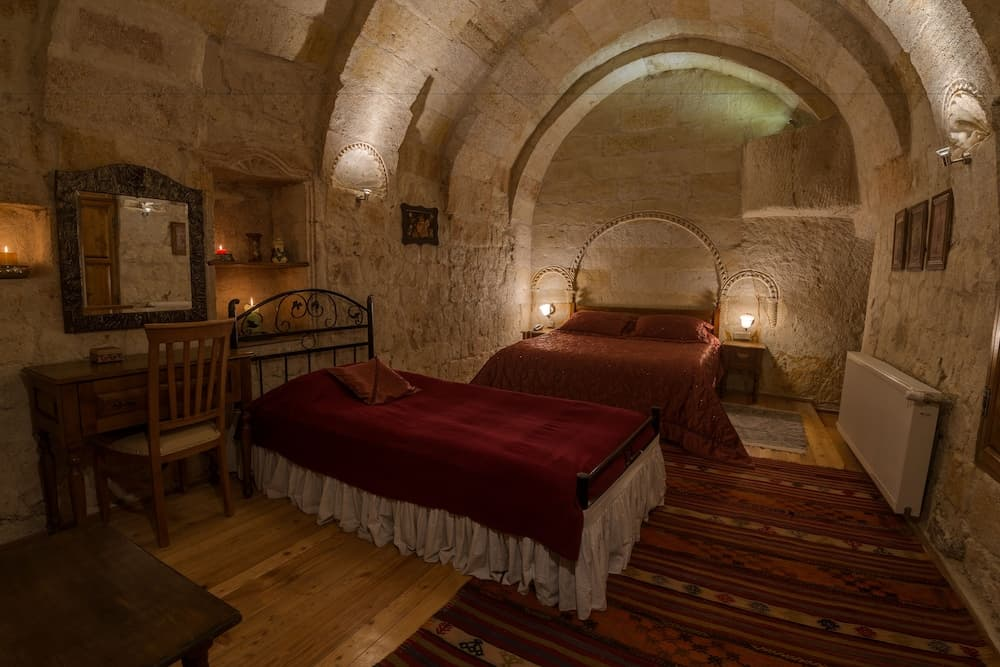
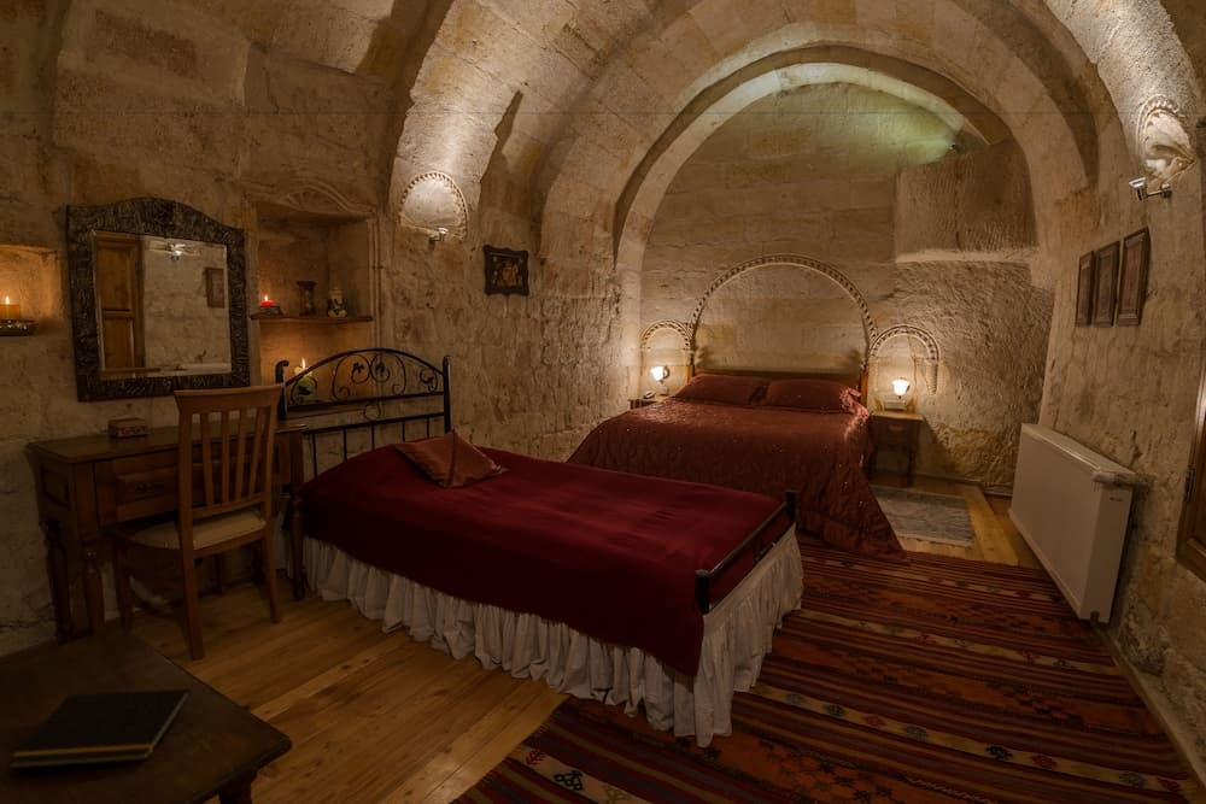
+ notepad [6,687,192,770]
